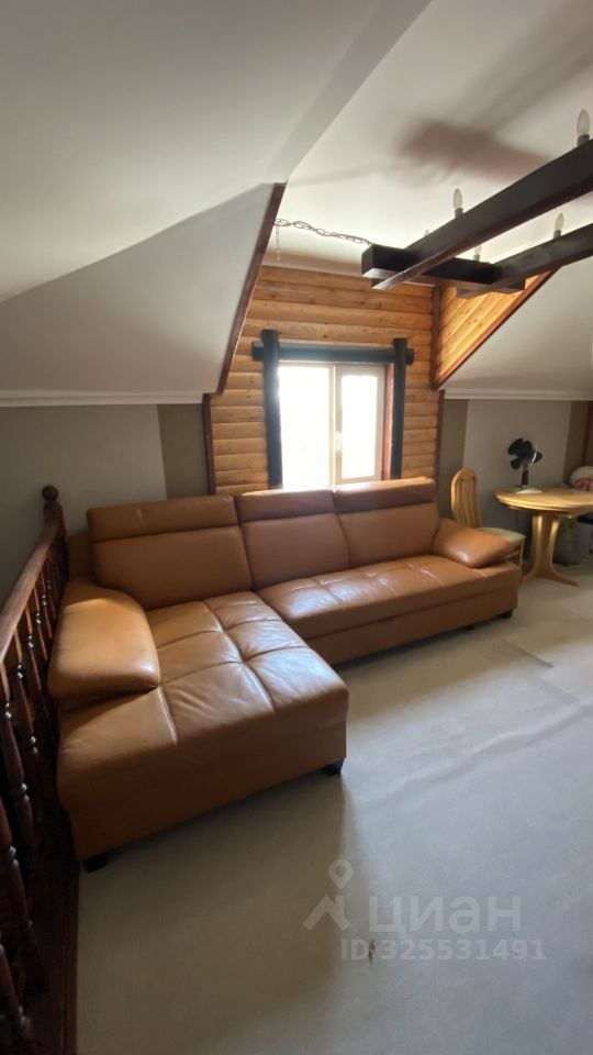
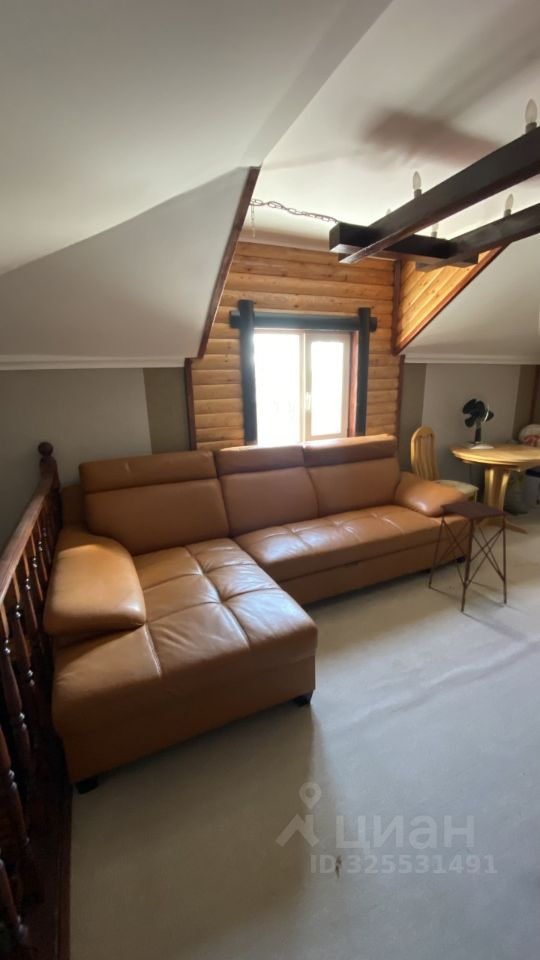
+ side table [427,500,510,613]
